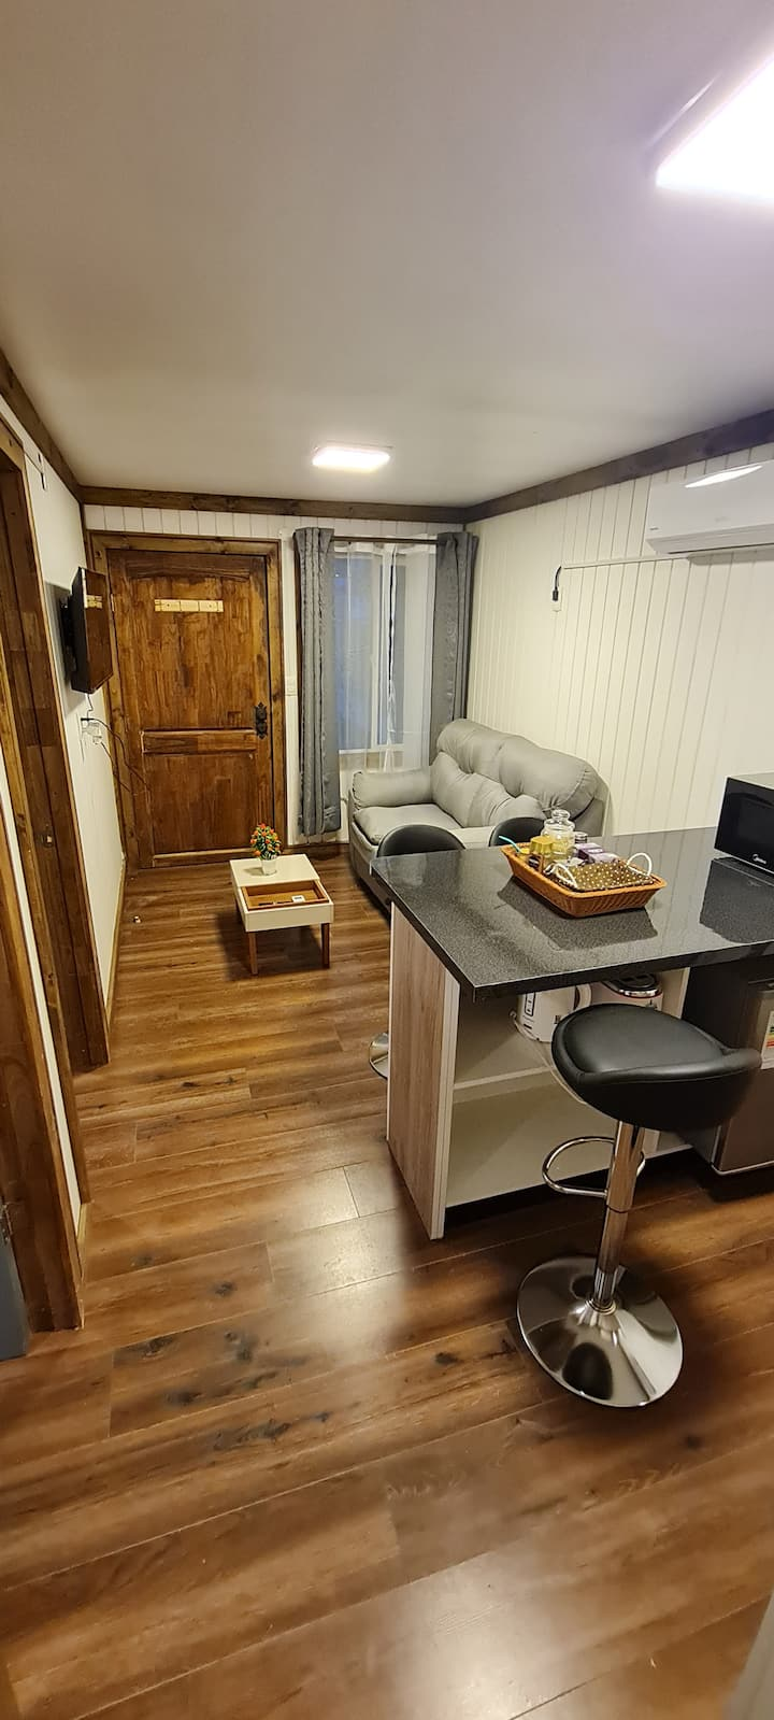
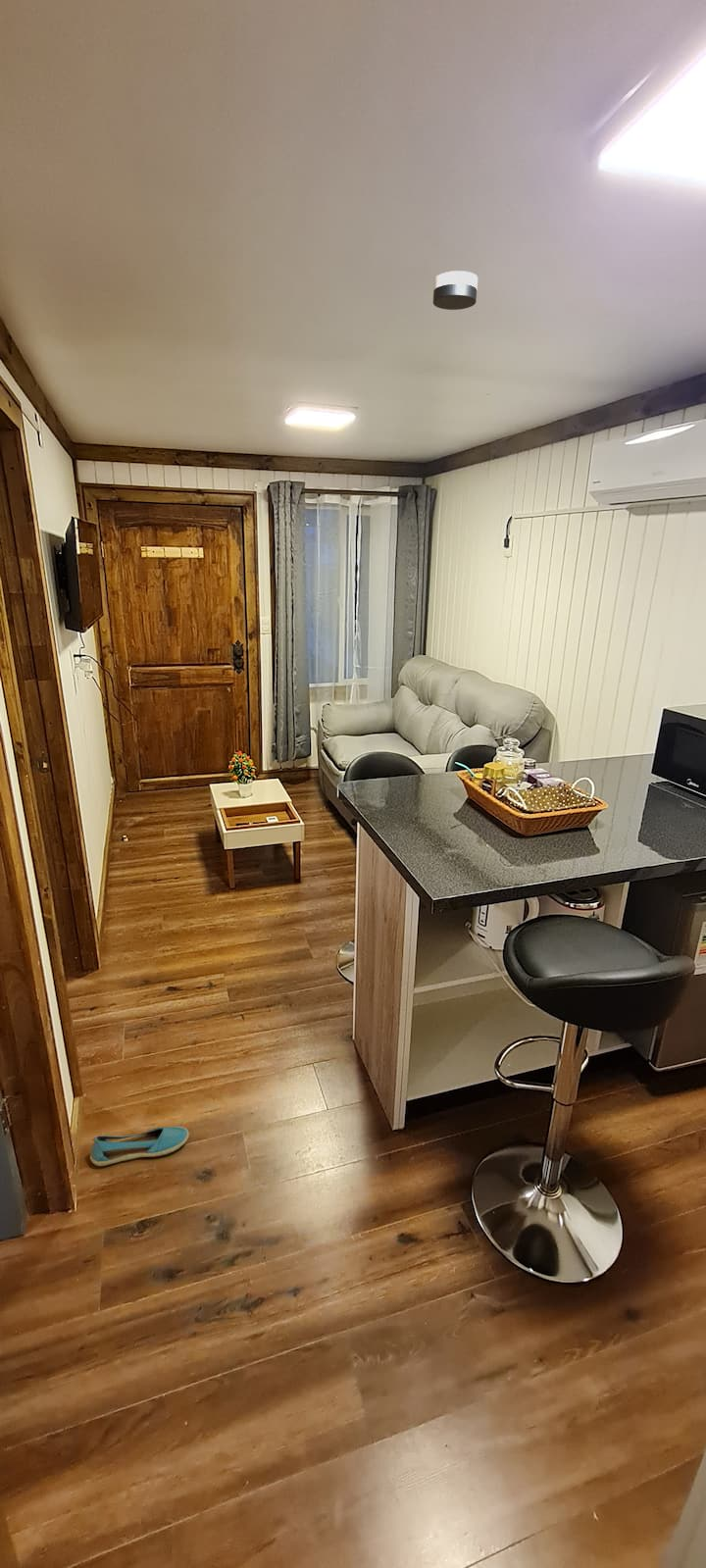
+ smoke detector [432,270,479,311]
+ shoe [89,1126,190,1167]
